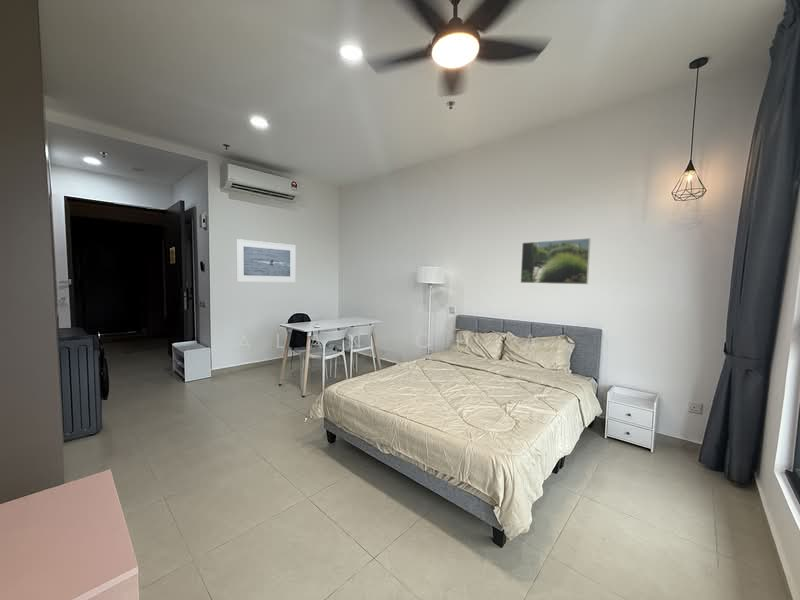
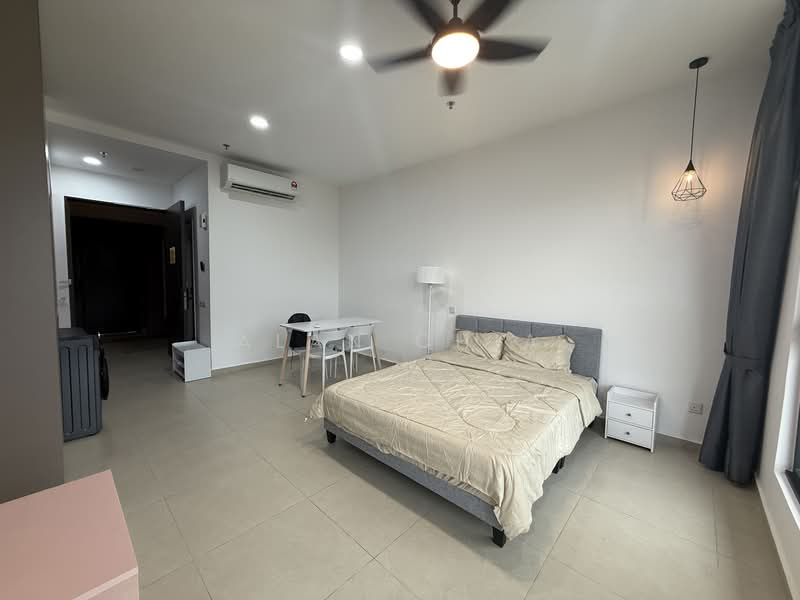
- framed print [519,237,592,285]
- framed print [235,238,297,283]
